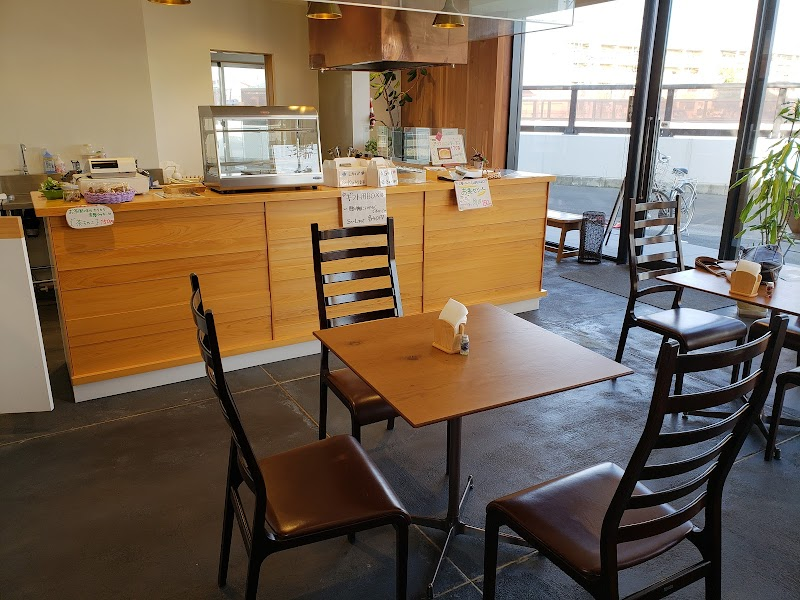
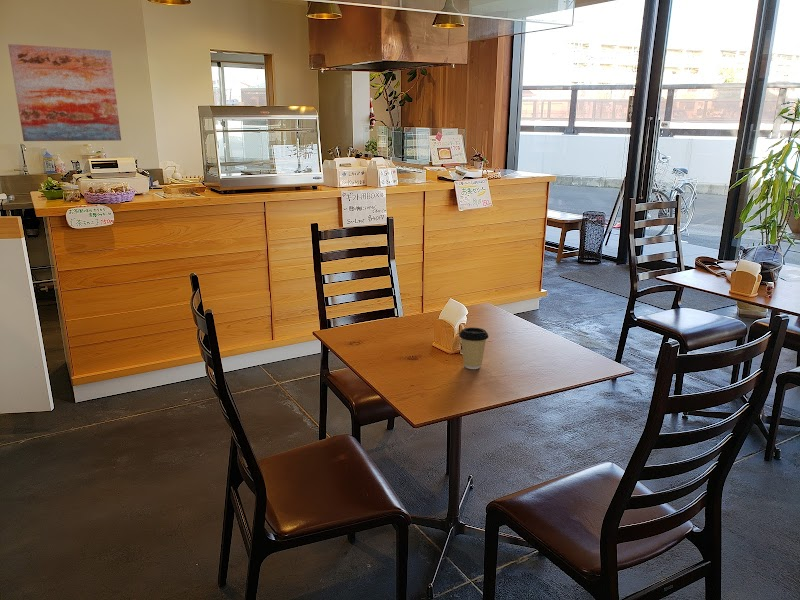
+ wall art [7,43,122,142]
+ coffee cup [458,327,490,370]
